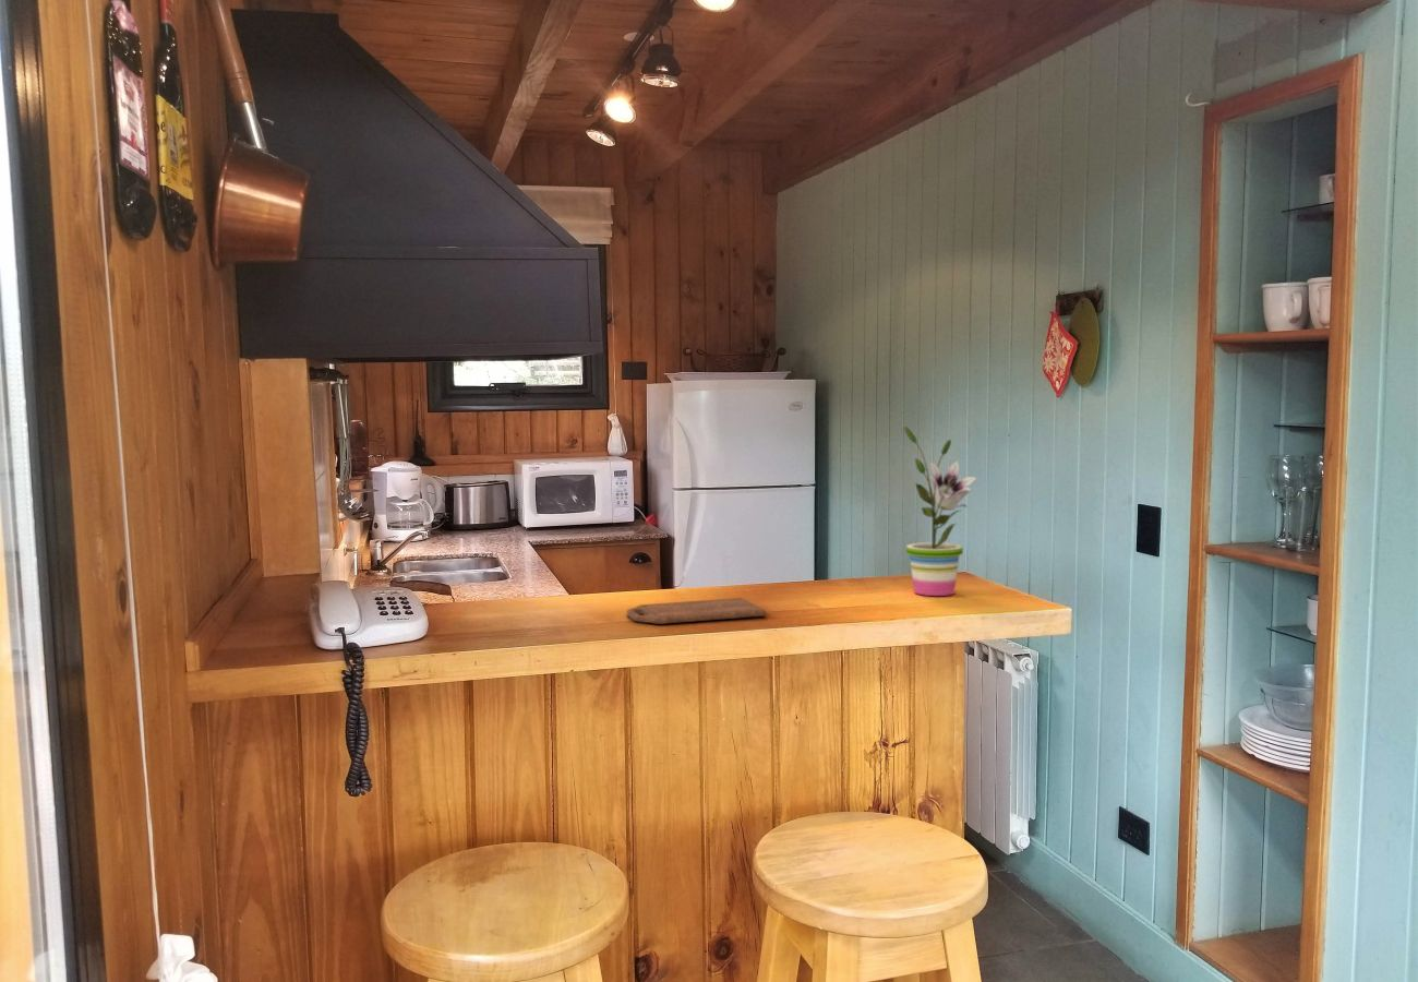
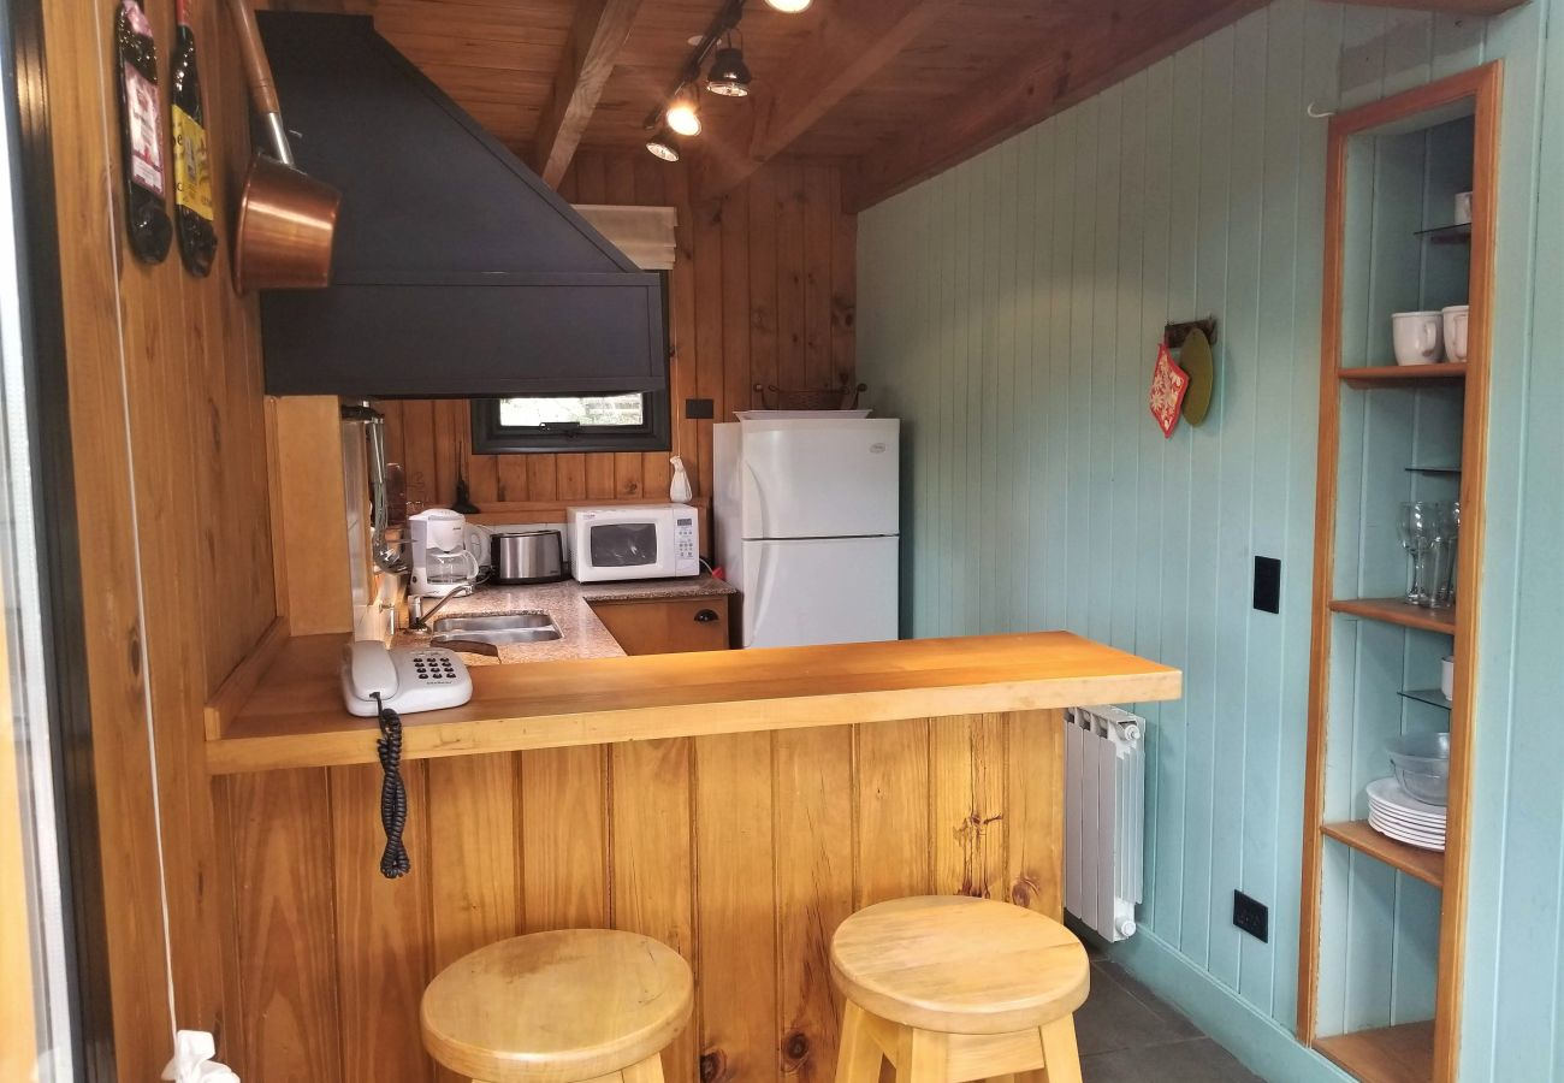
- cutting board [626,597,768,625]
- potted plant [903,426,977,597]
